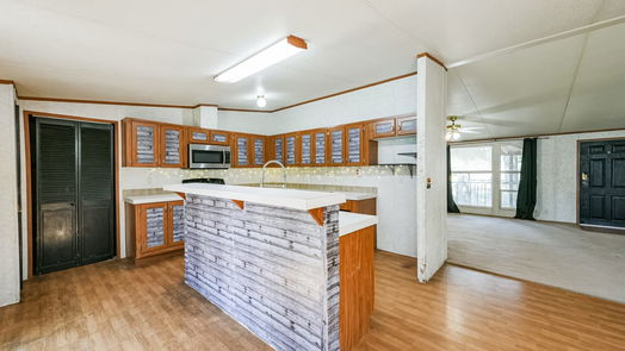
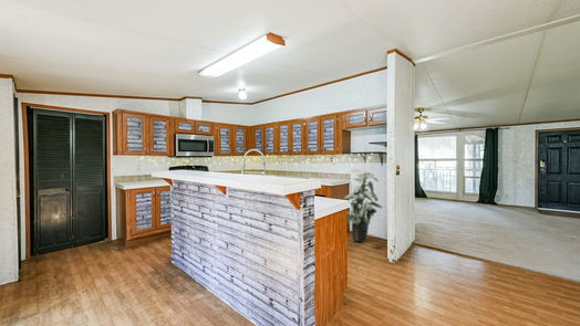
+ indoor plant [343,169,383,243]
